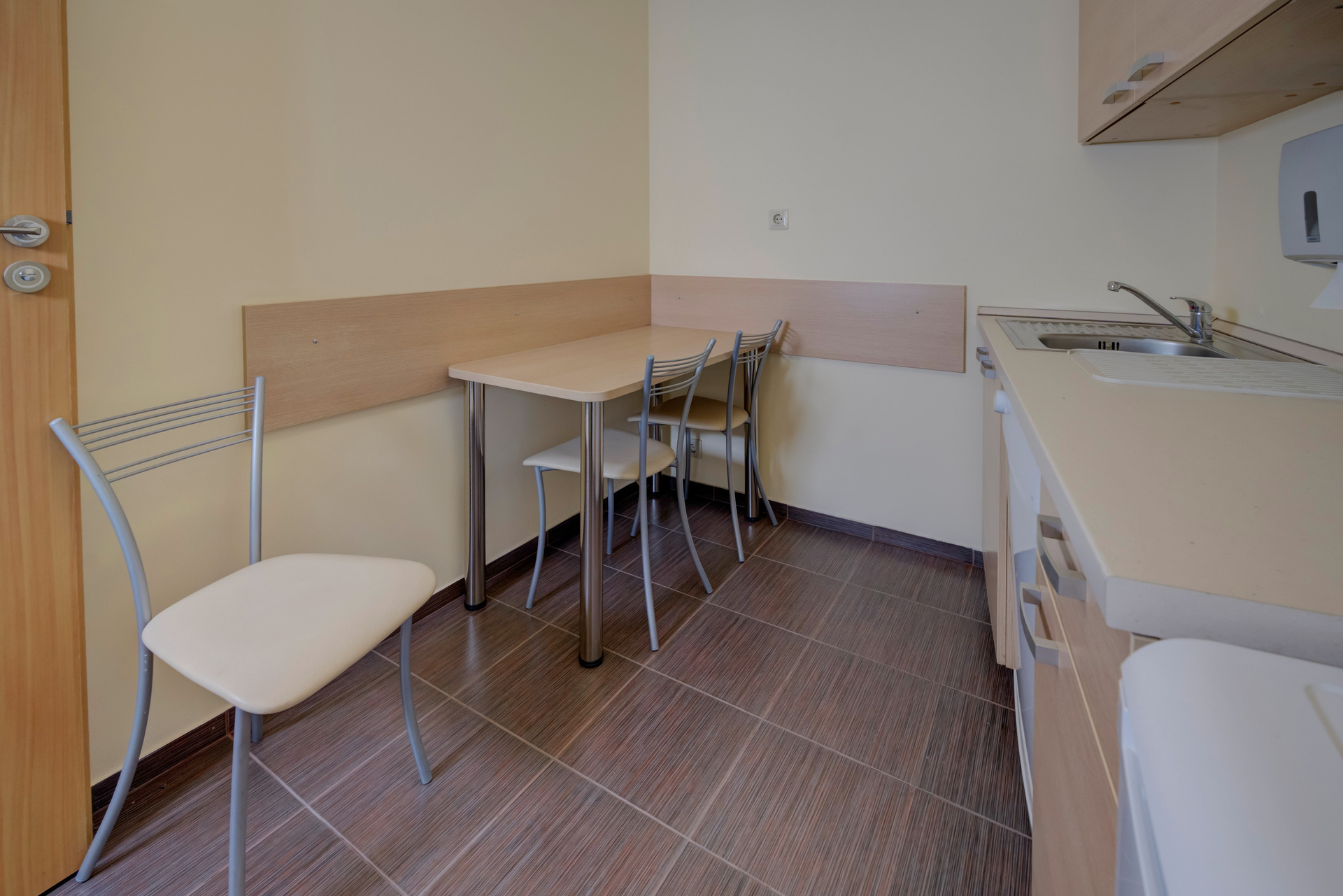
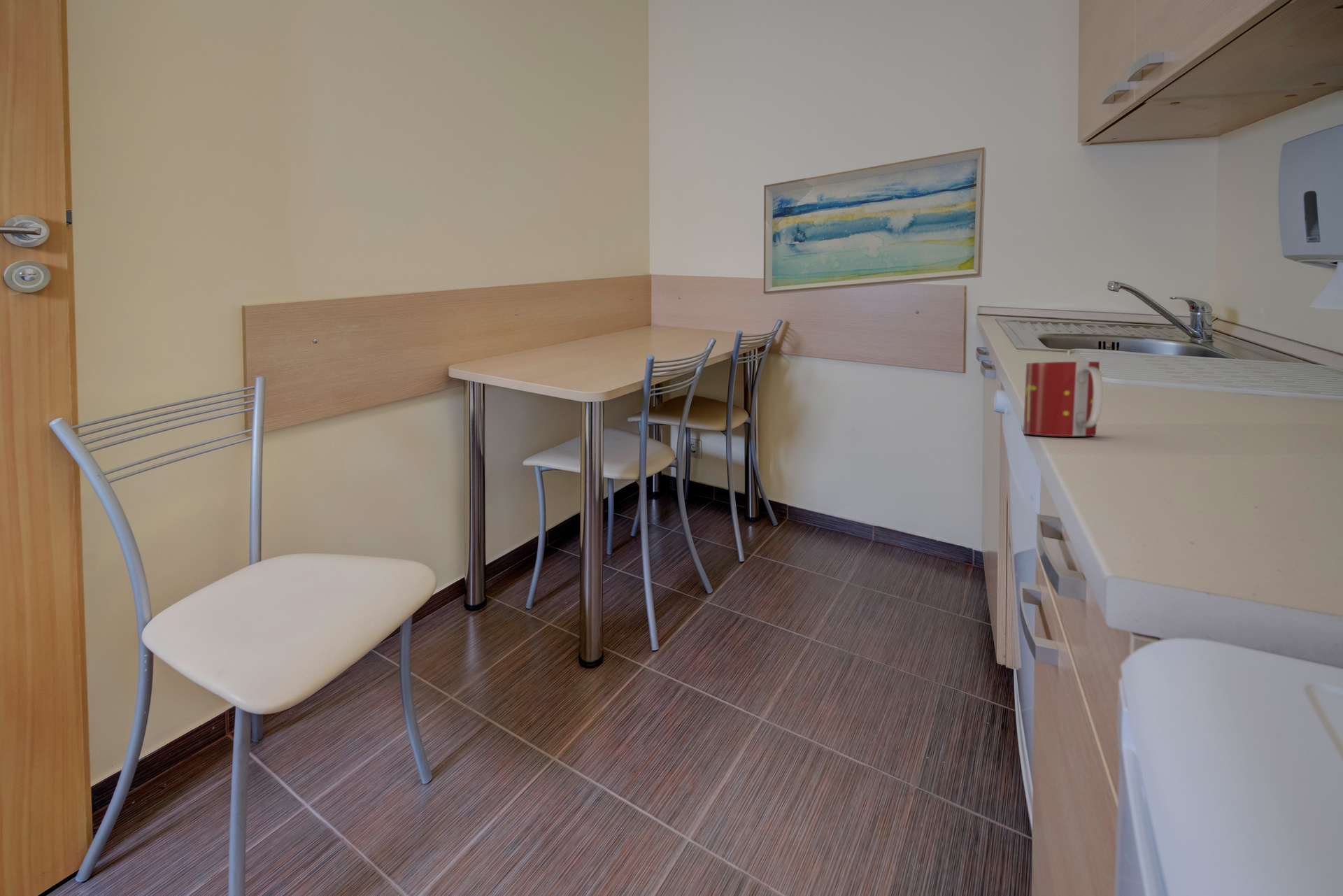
+ mug [1023,361,1103,436]
+ wall art [763,146,987,295]
